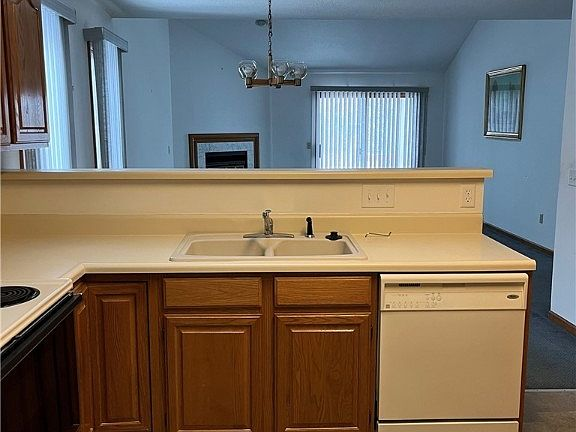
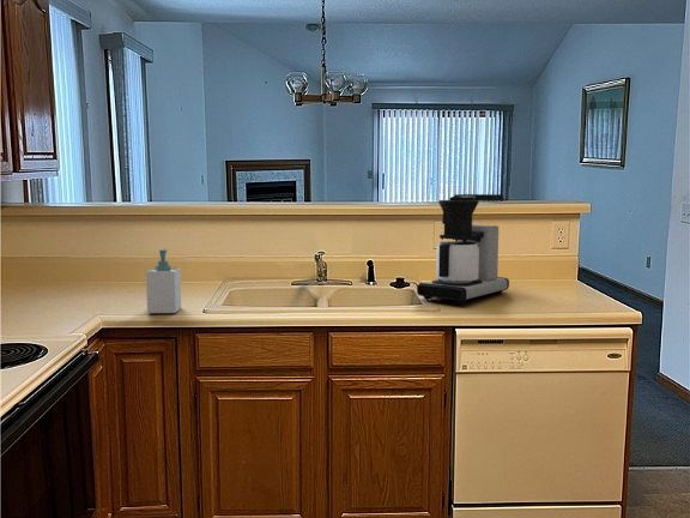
+ soap bottle [145,248,182,314]
+ coffee maker [416,193,510,305]
